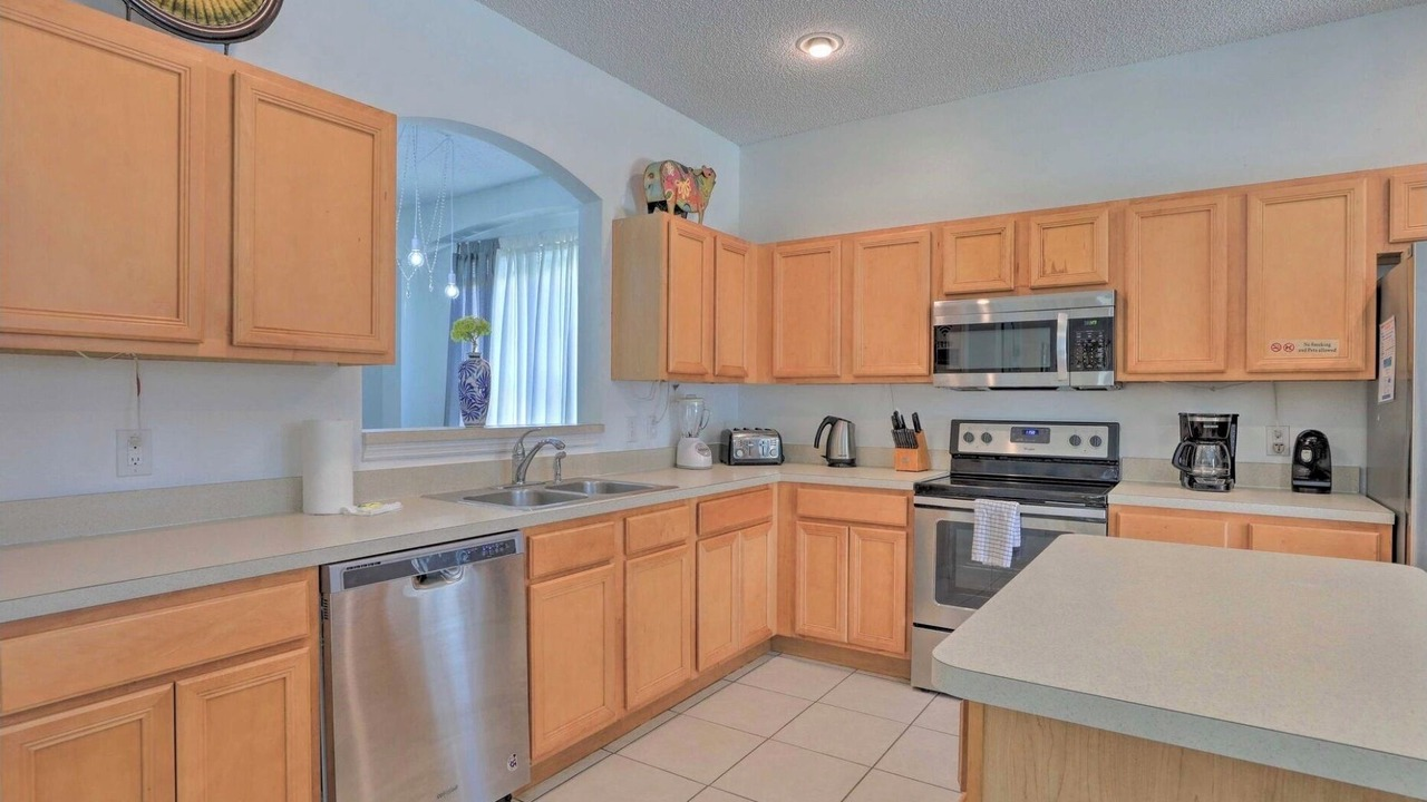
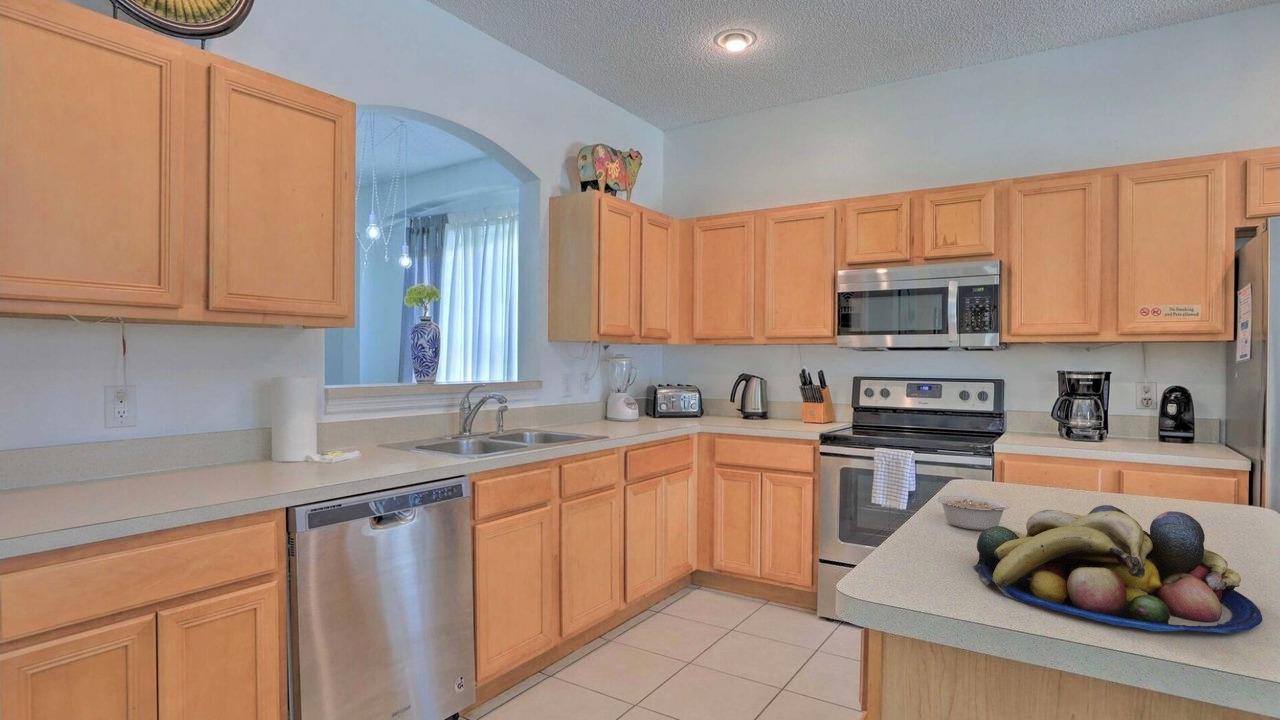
+ legume [936,495,1010,531]
+ fruit bowl [972,504,1263,634]
